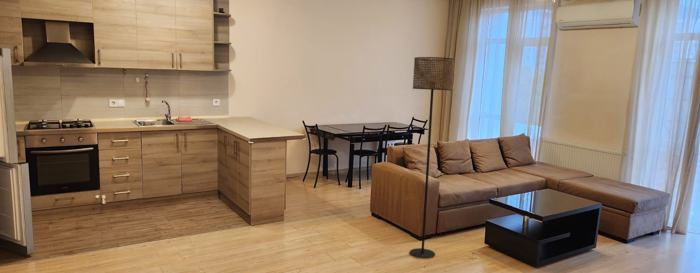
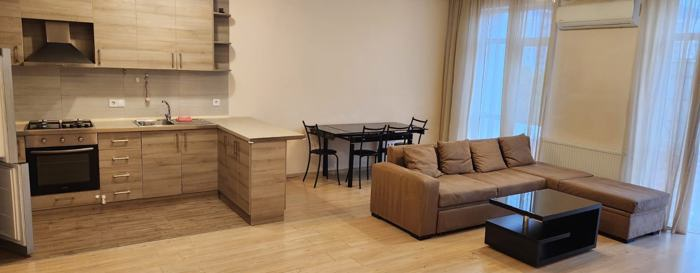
- floor lamp [409,56,455,259]
